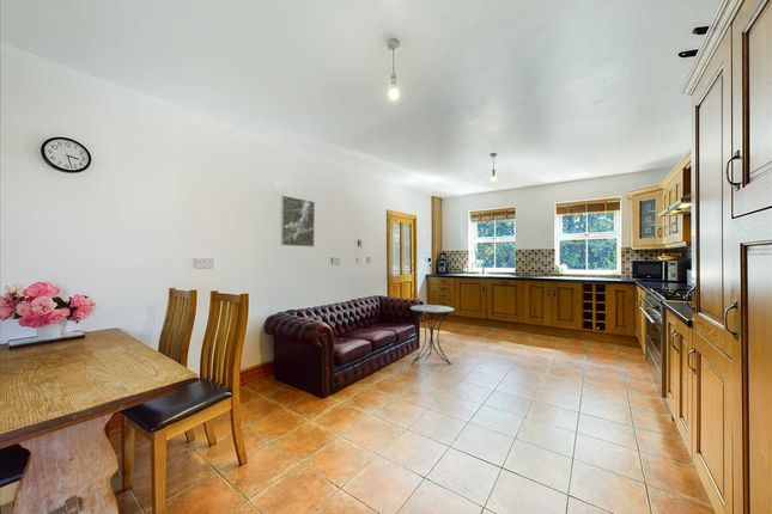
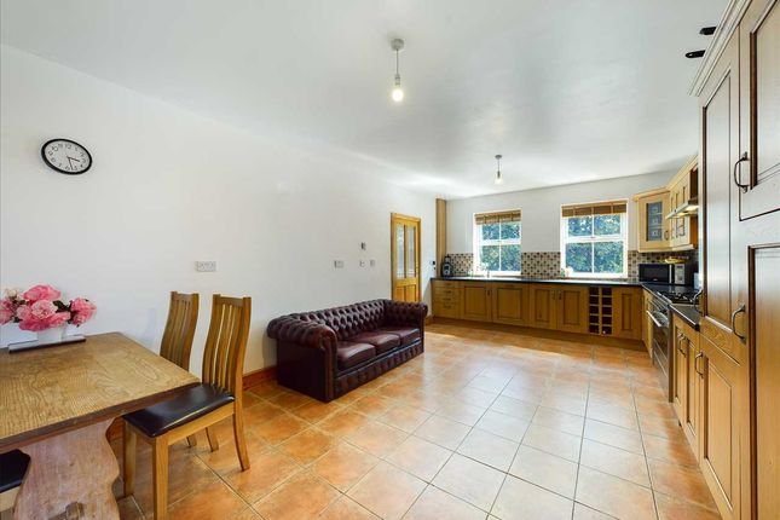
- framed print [279,195,316,249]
- side table [408,304,456,366]
